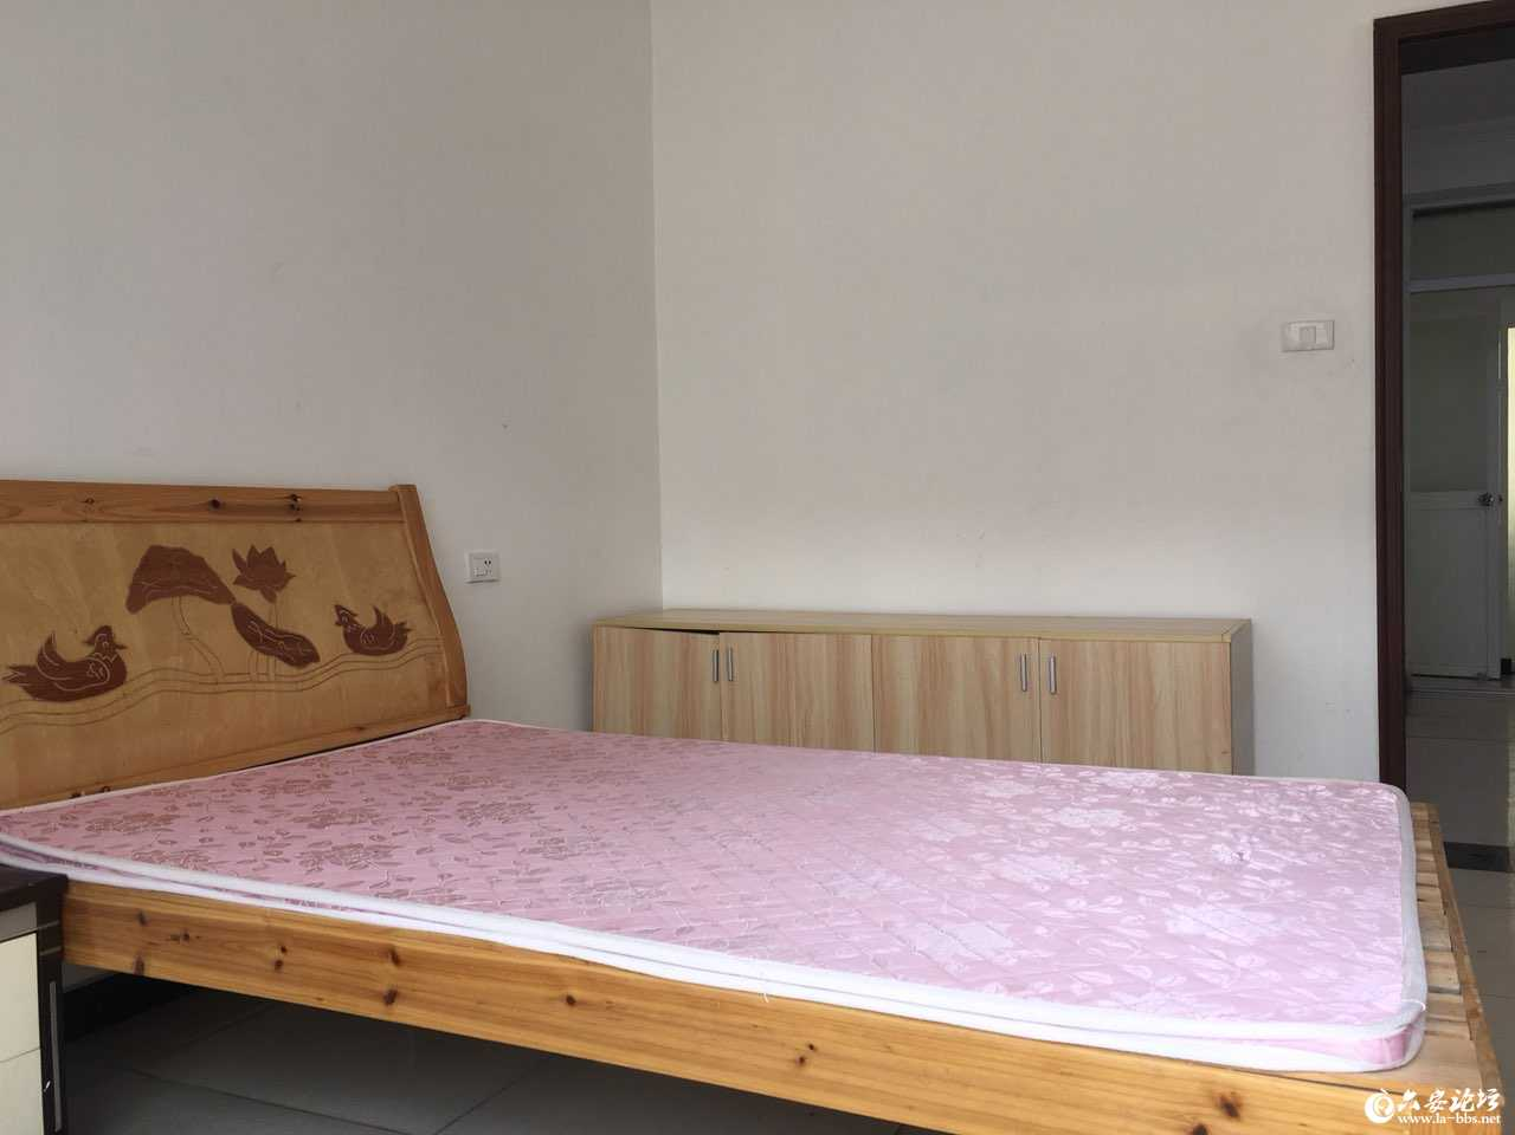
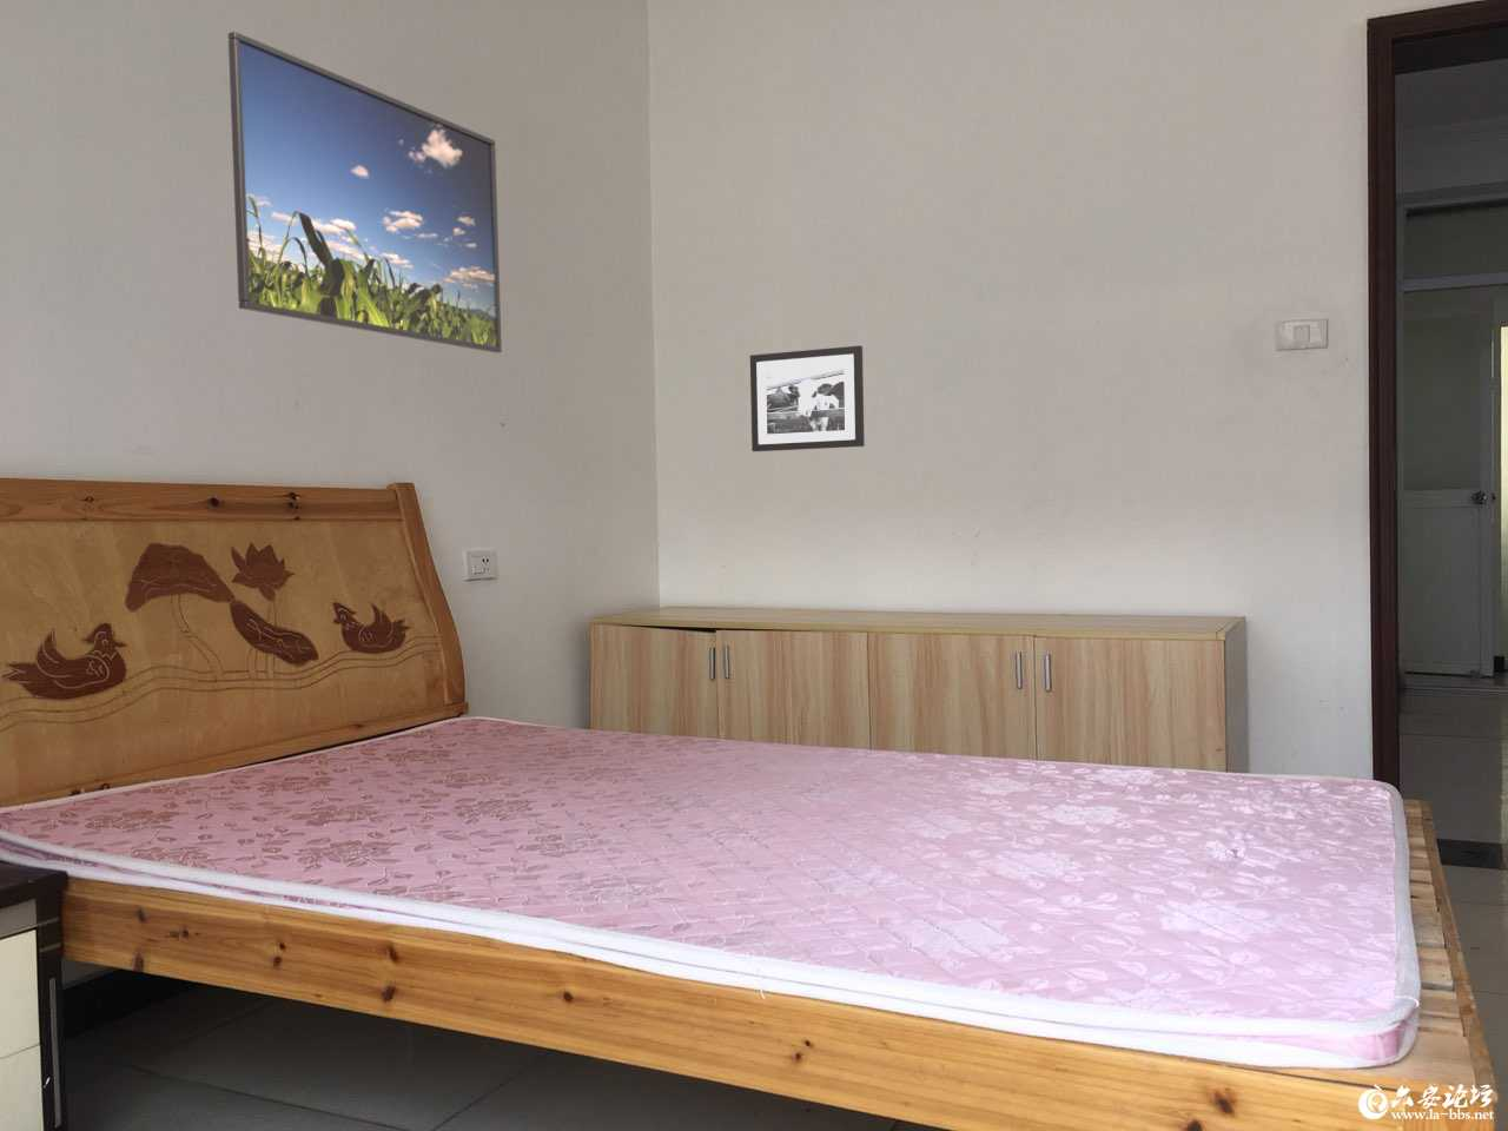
+ picture frame [749,345,866,453]
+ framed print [227,31,503,354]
